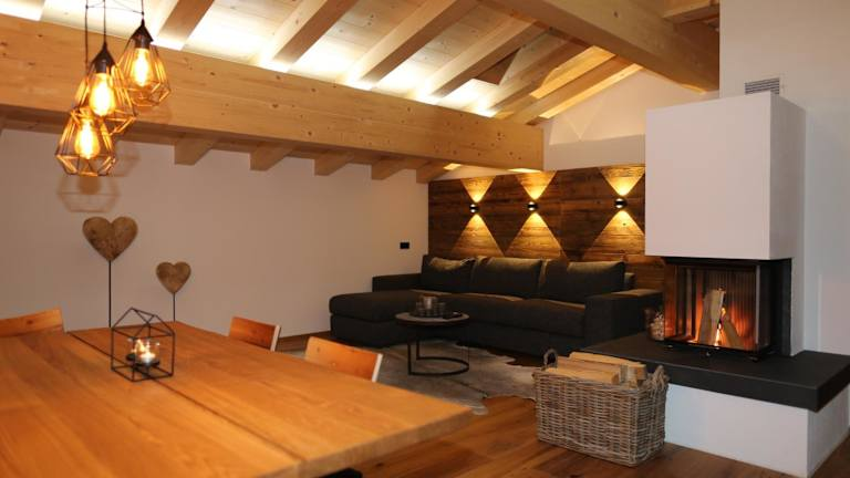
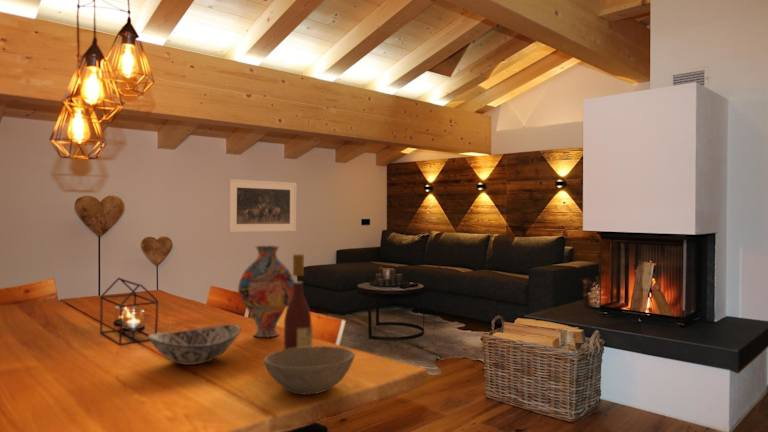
+ decorative bowl [147,324,242,366]
+ bowl [263,345,356,395]
+ vase [237,245,295,338]
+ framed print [228,178,298,233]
+ wine bottle [283,253,314,350]
